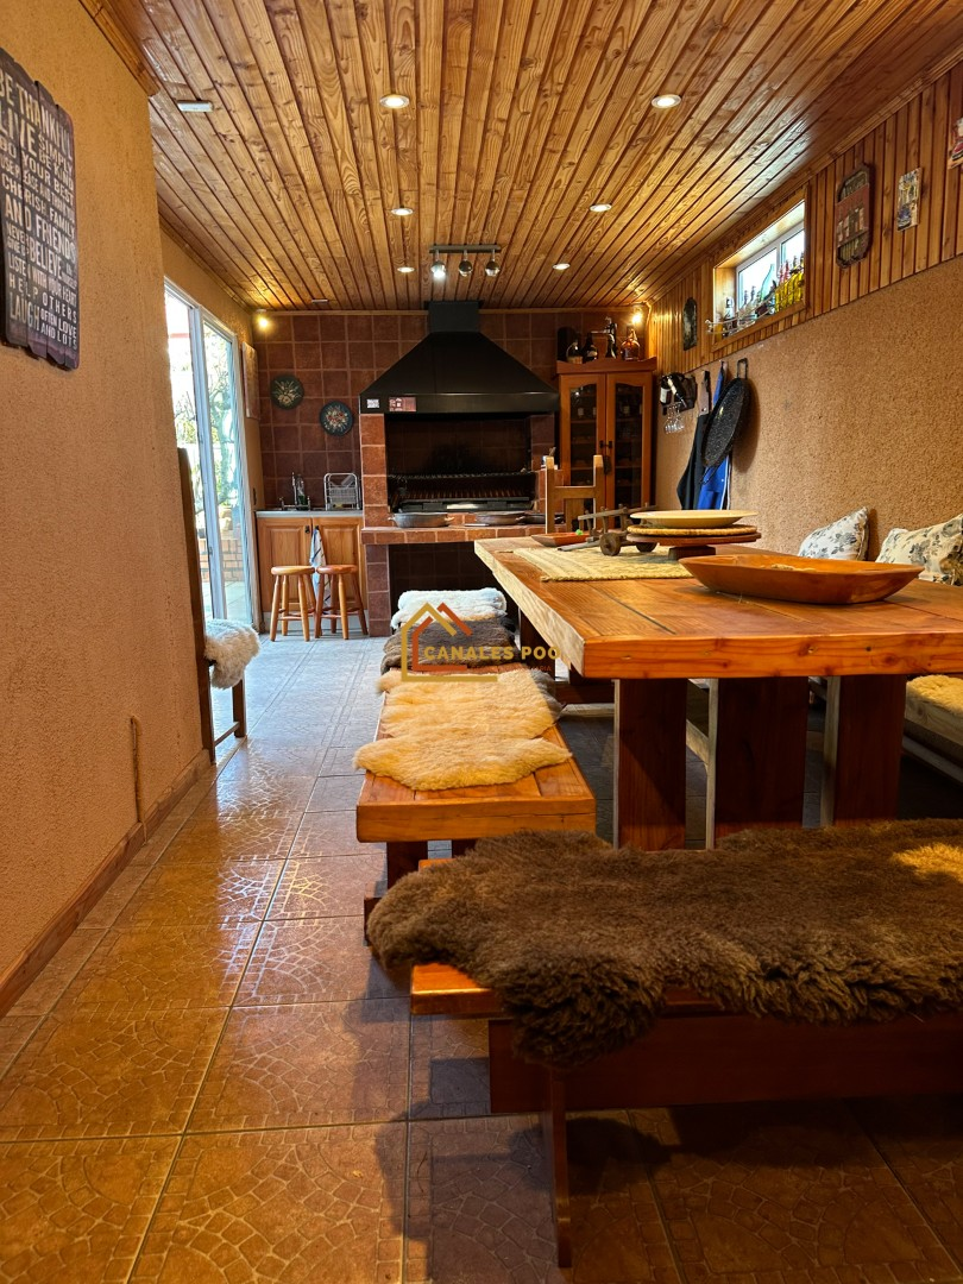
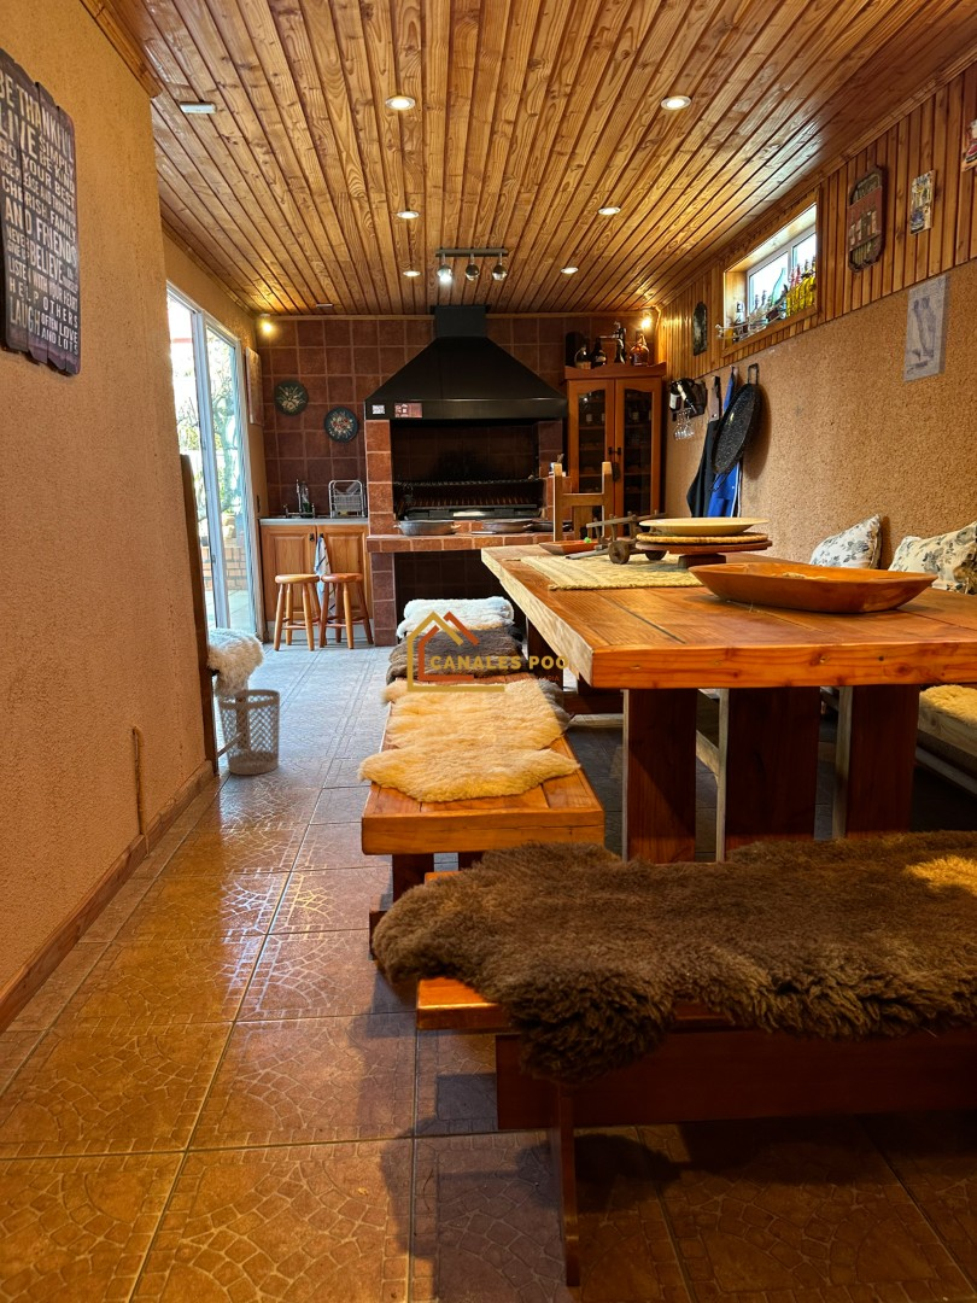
+ wall art [902,273,953,384]
+ wastebasket [216,688,281,776]
